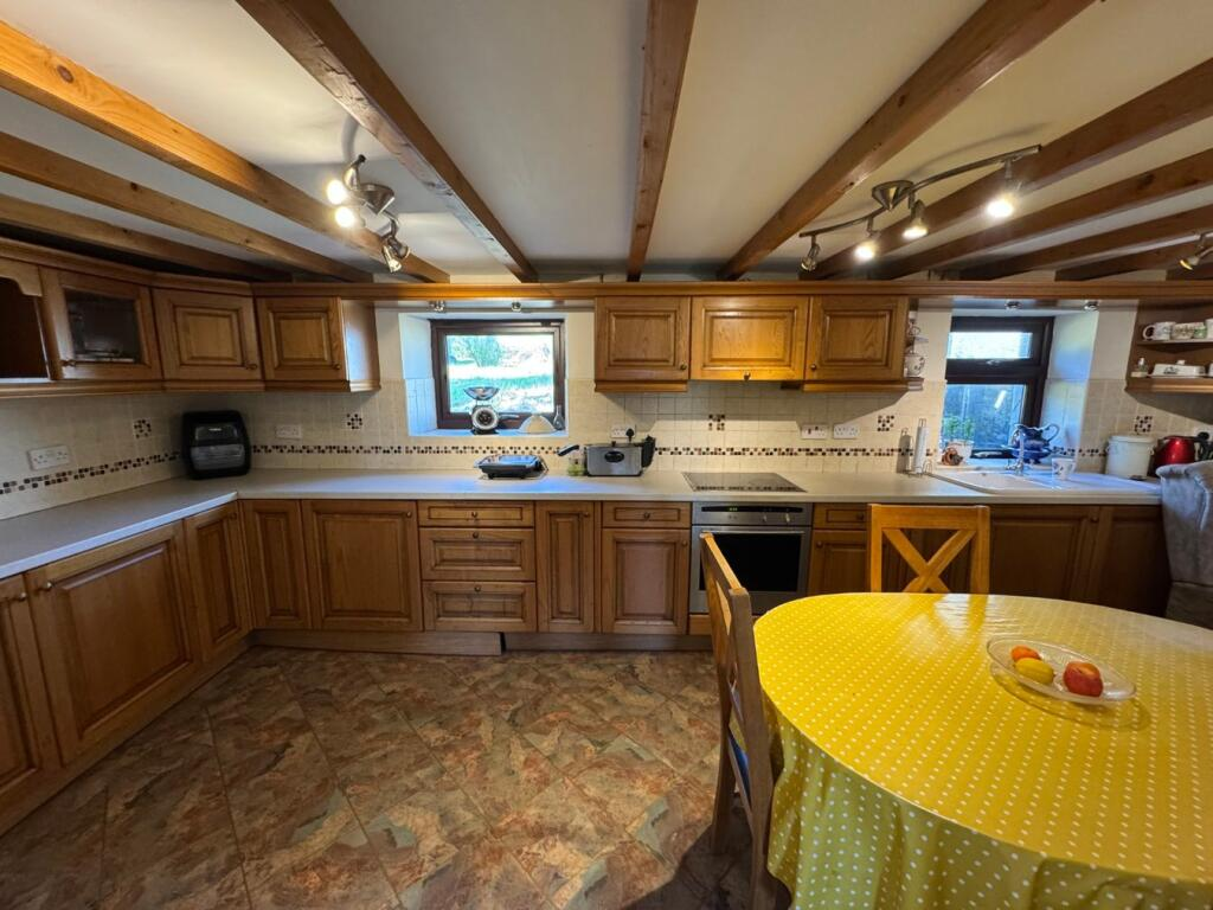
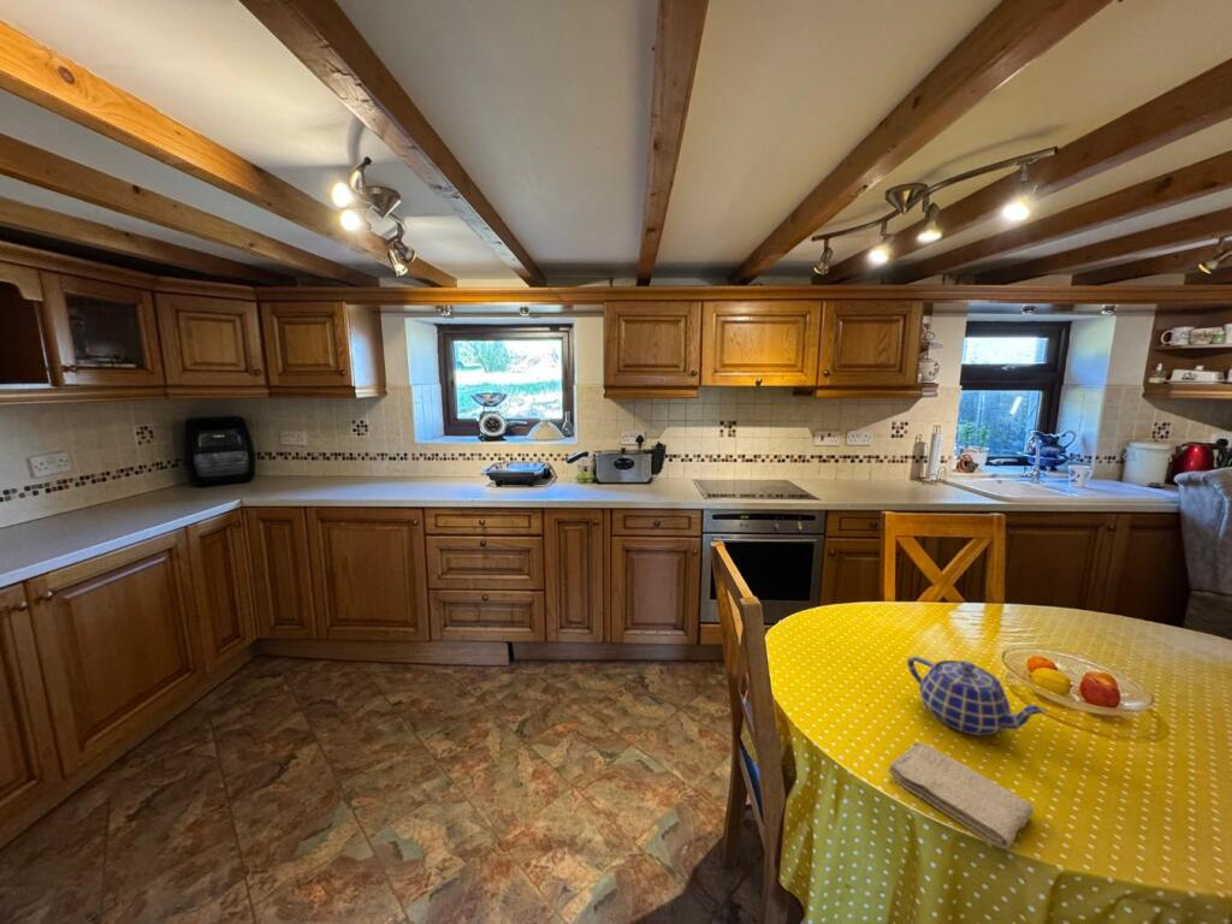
+ teapot [906,656,1048,736]
+ washcloth [888,741,1035,849]
